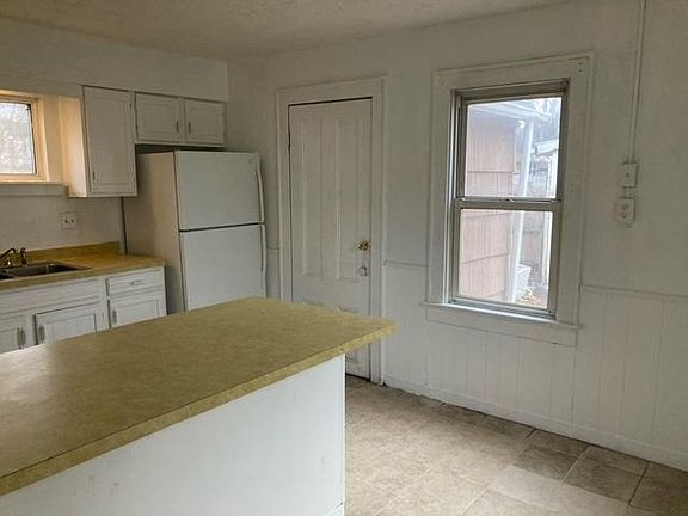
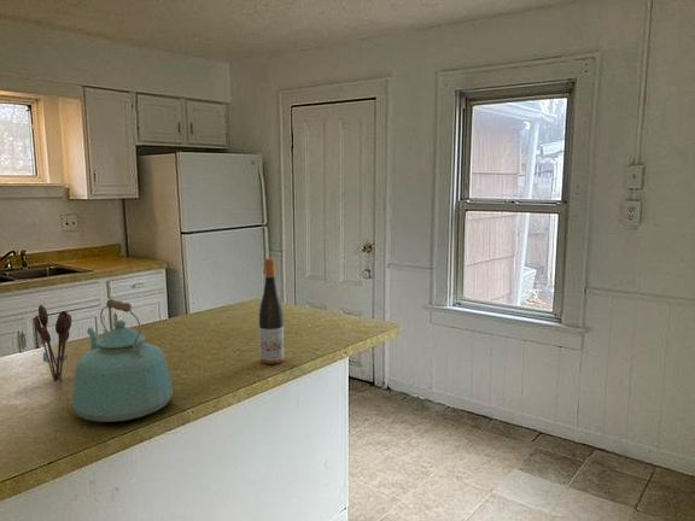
+ utensil holder [33,304,72,384]
+ wine bottle [258,257,285,365]
+ kettle [71,298,174,423]
